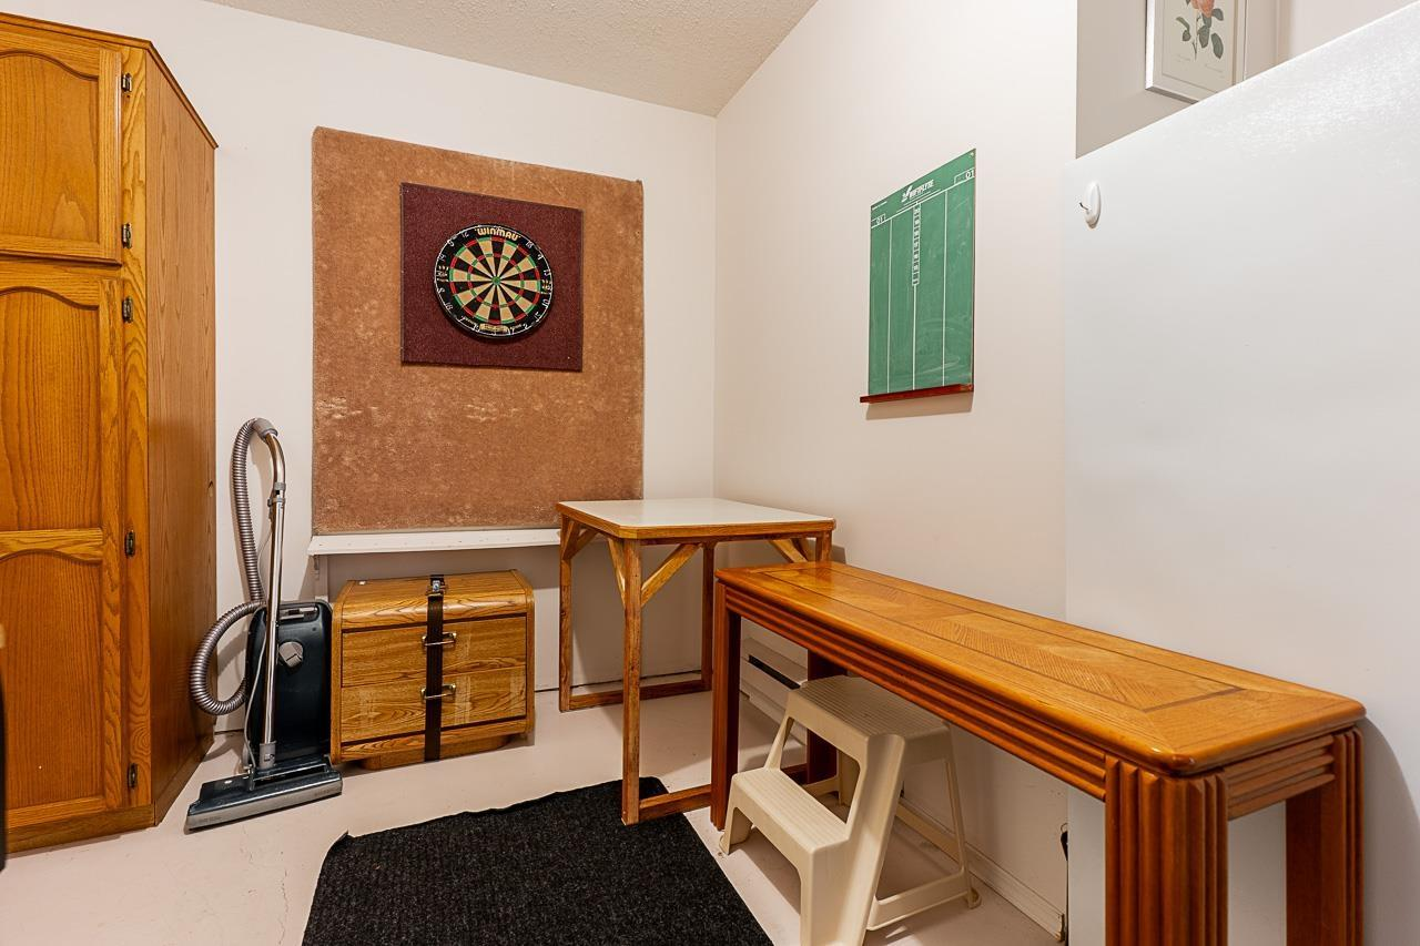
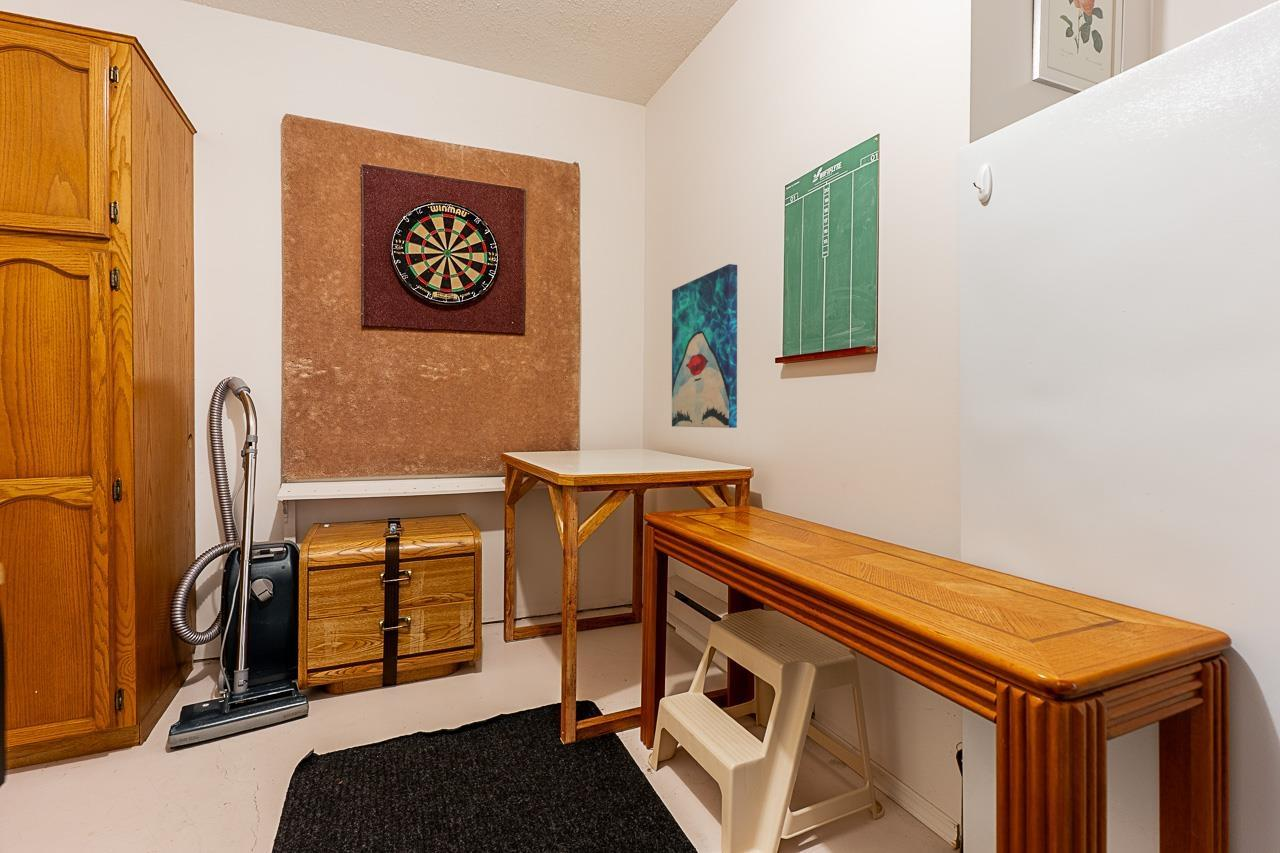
+ wall art [671,263,738,429]
